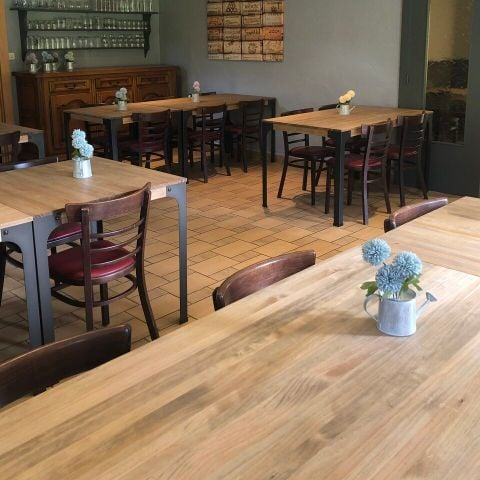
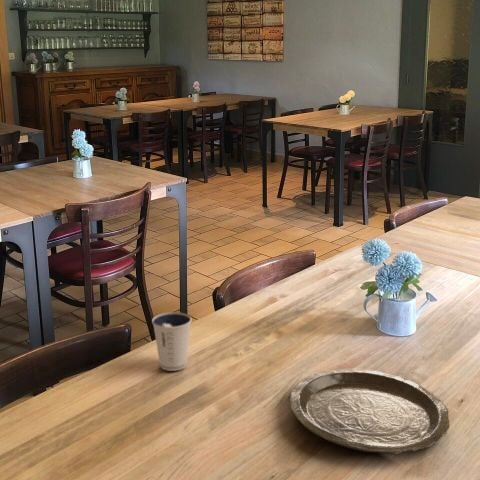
+ dixie cup [151,311,193,372]
+ plate [288,367,451,455]
